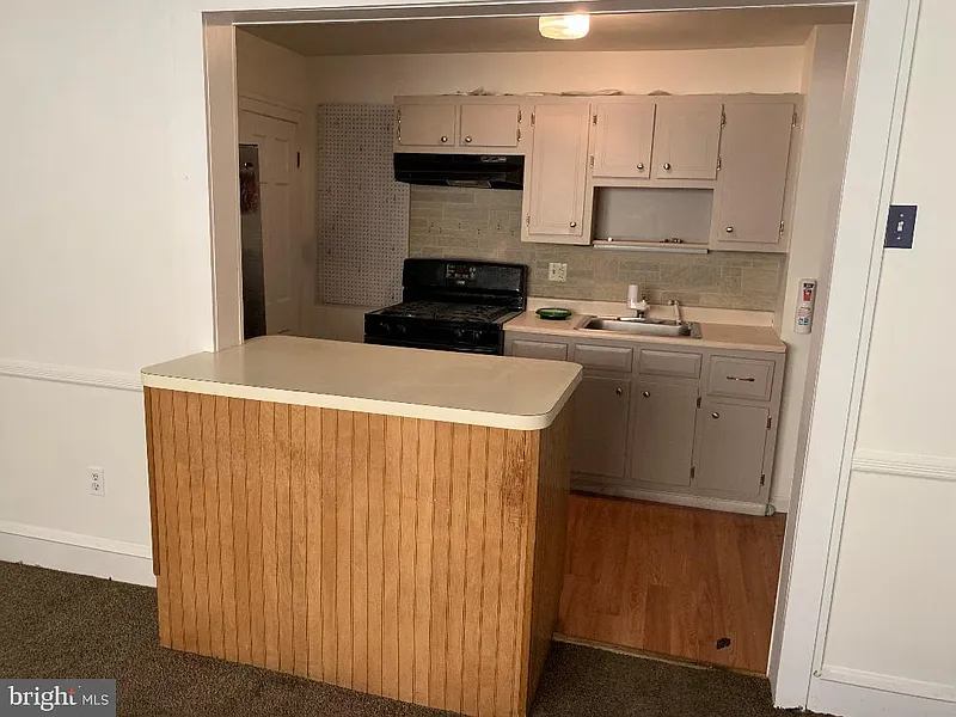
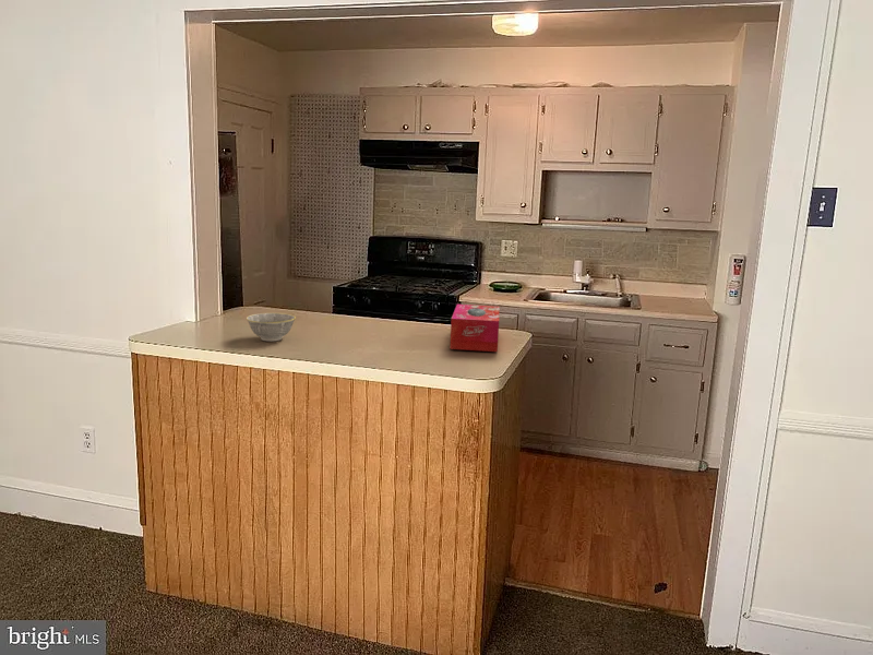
+ bowl [246,312,297,342]
+ tissue box [449,303,501,353]
